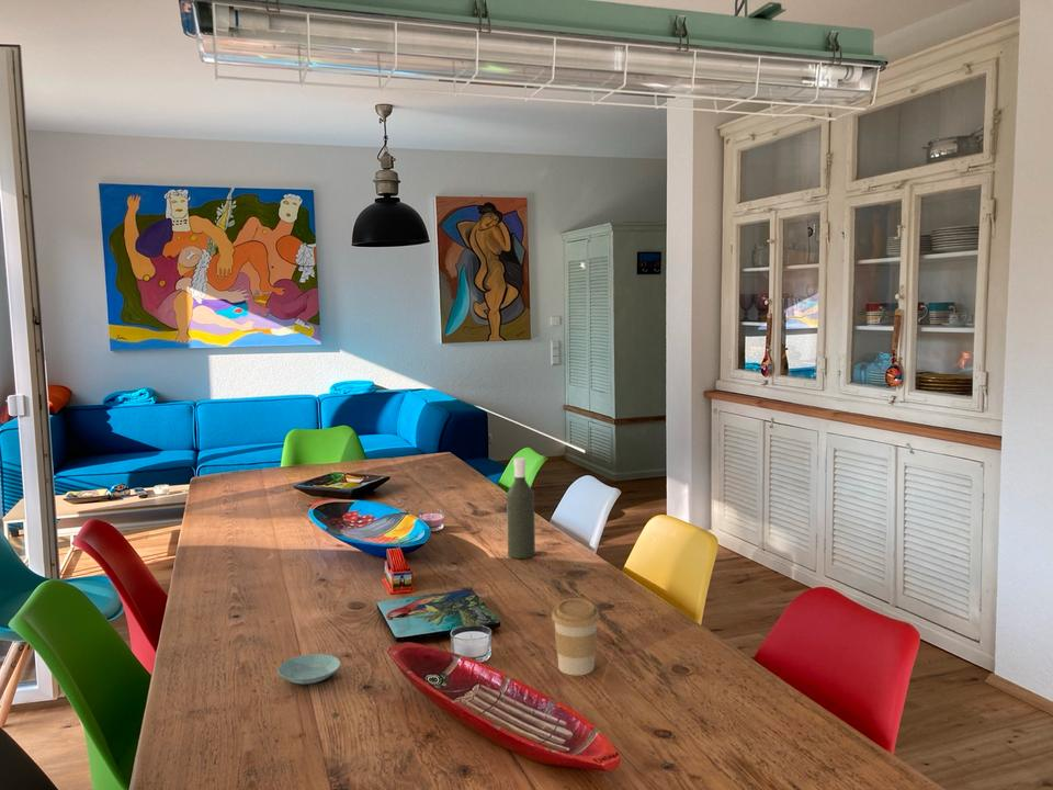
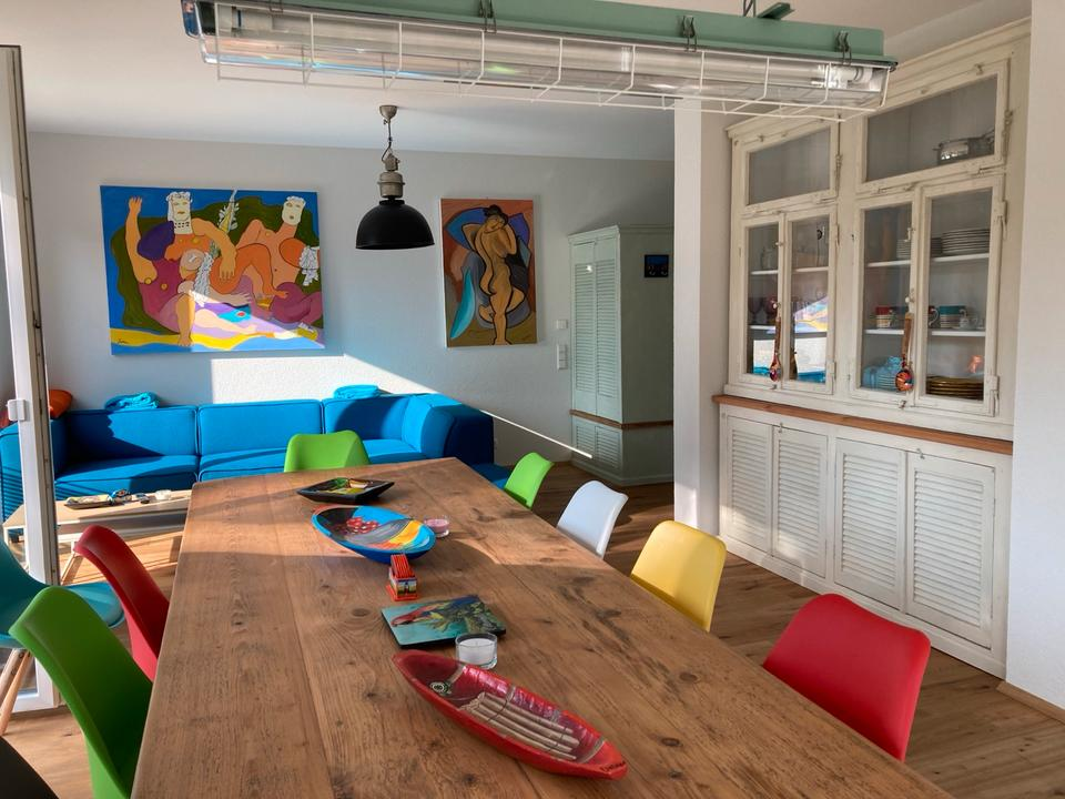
- saucer [276,653,341,685]
- coffee cup [551,597,601,677]
- bottle [506,456,536,560]
